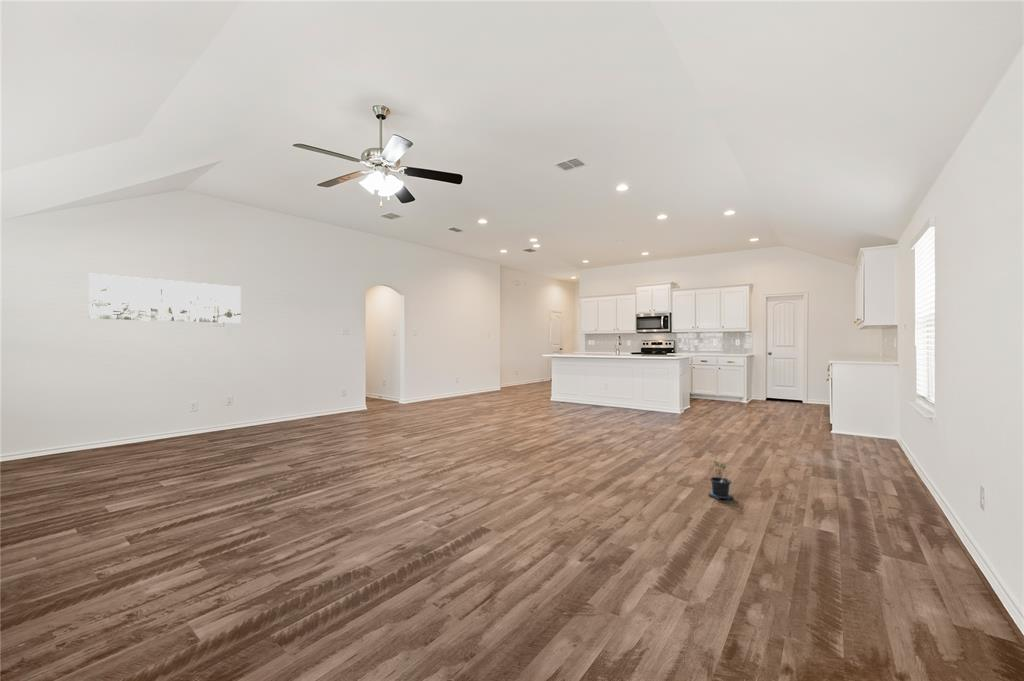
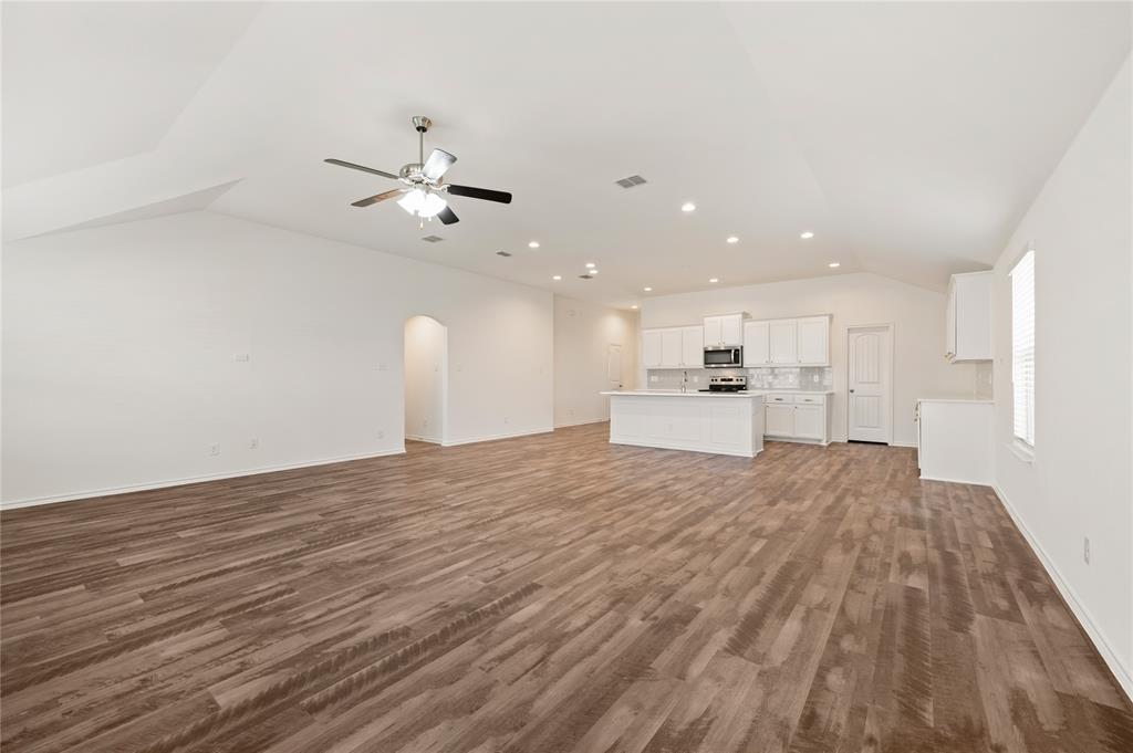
- wall art [88,273,242,324]
- potted plant [708,455,734,501]
